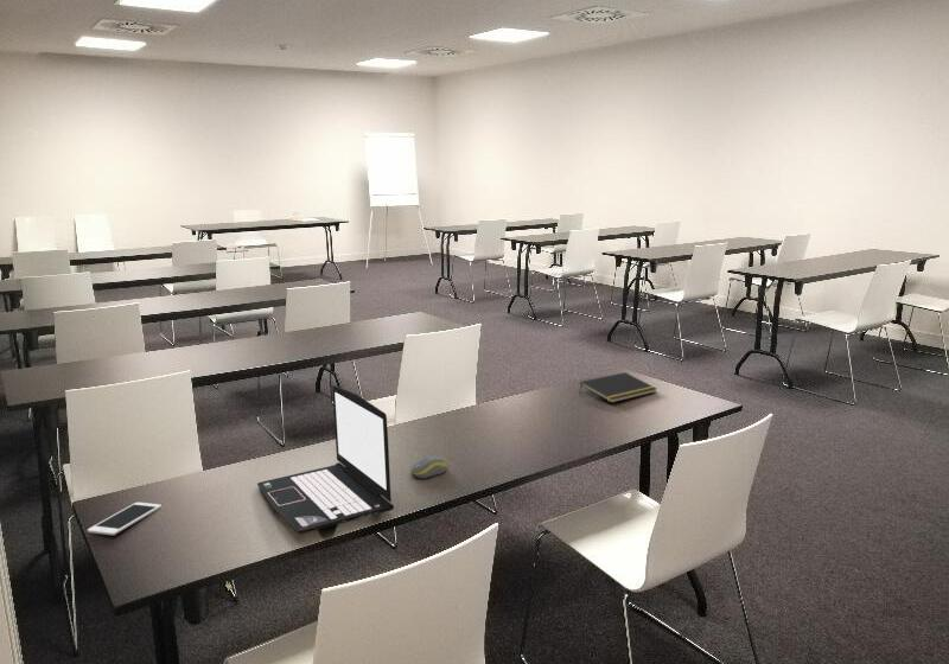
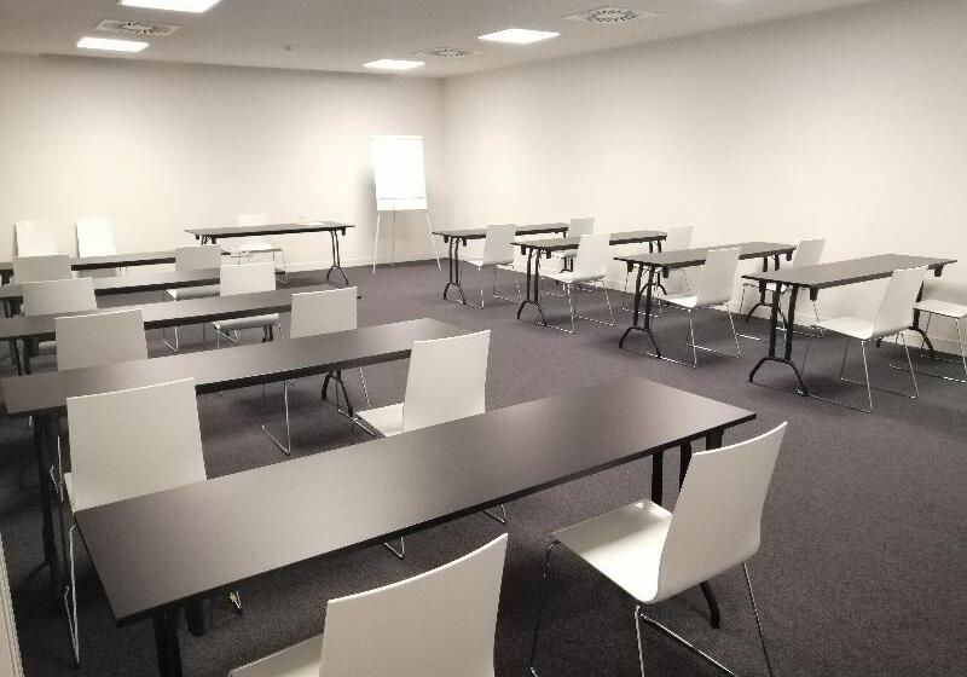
- laptop [256,384,395,535]
- computer mouse [409,455,447,479]
- cell phone [87,502,163,536]
- notepad [579,371,658,404]
